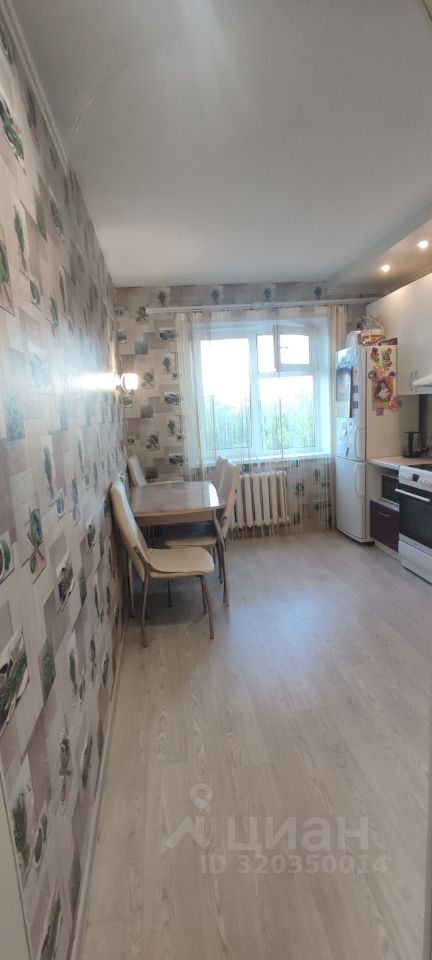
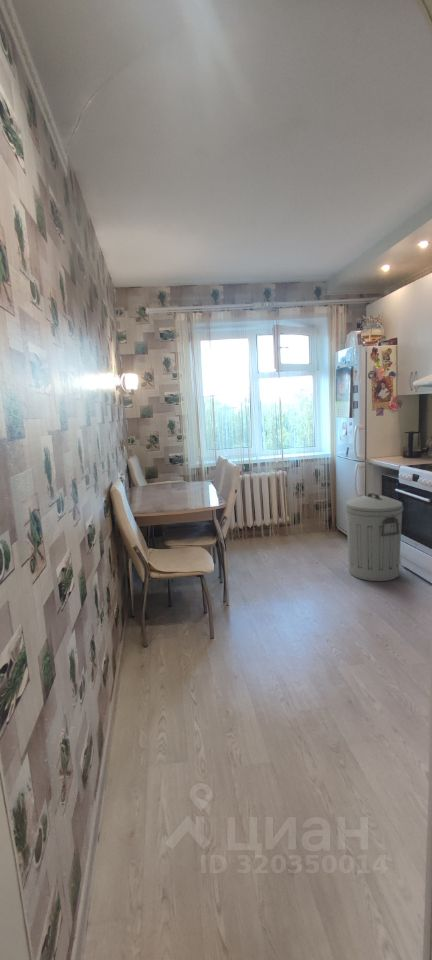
+ trash can [344,492,404,582]
